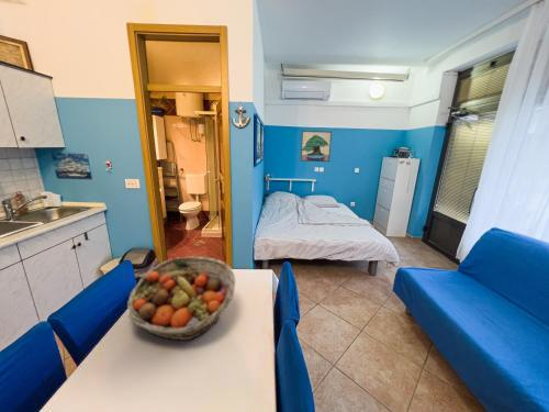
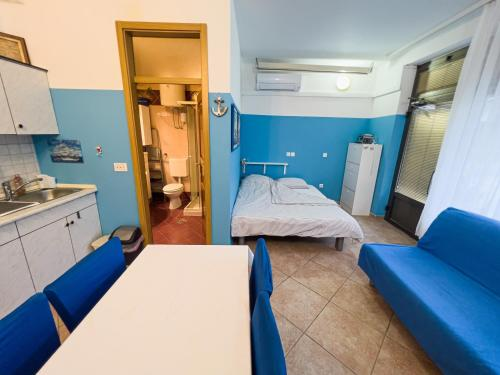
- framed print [300,130,333,163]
- fruit basket [126,256,236,342]
